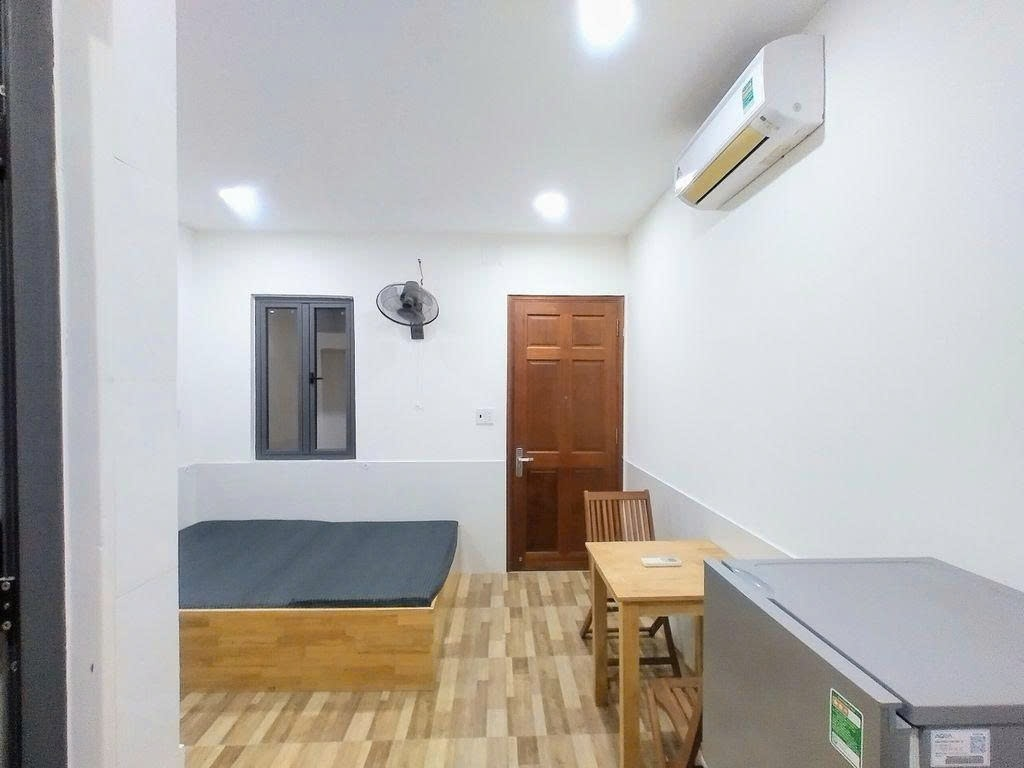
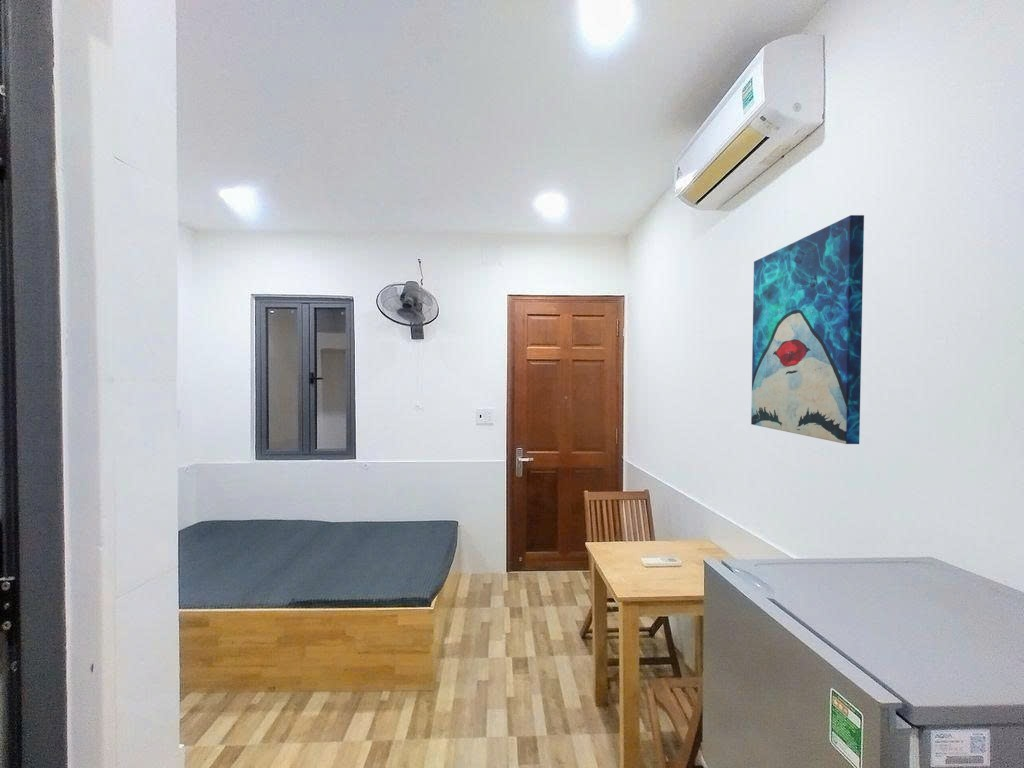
+ wall art [750,214,865,445]
